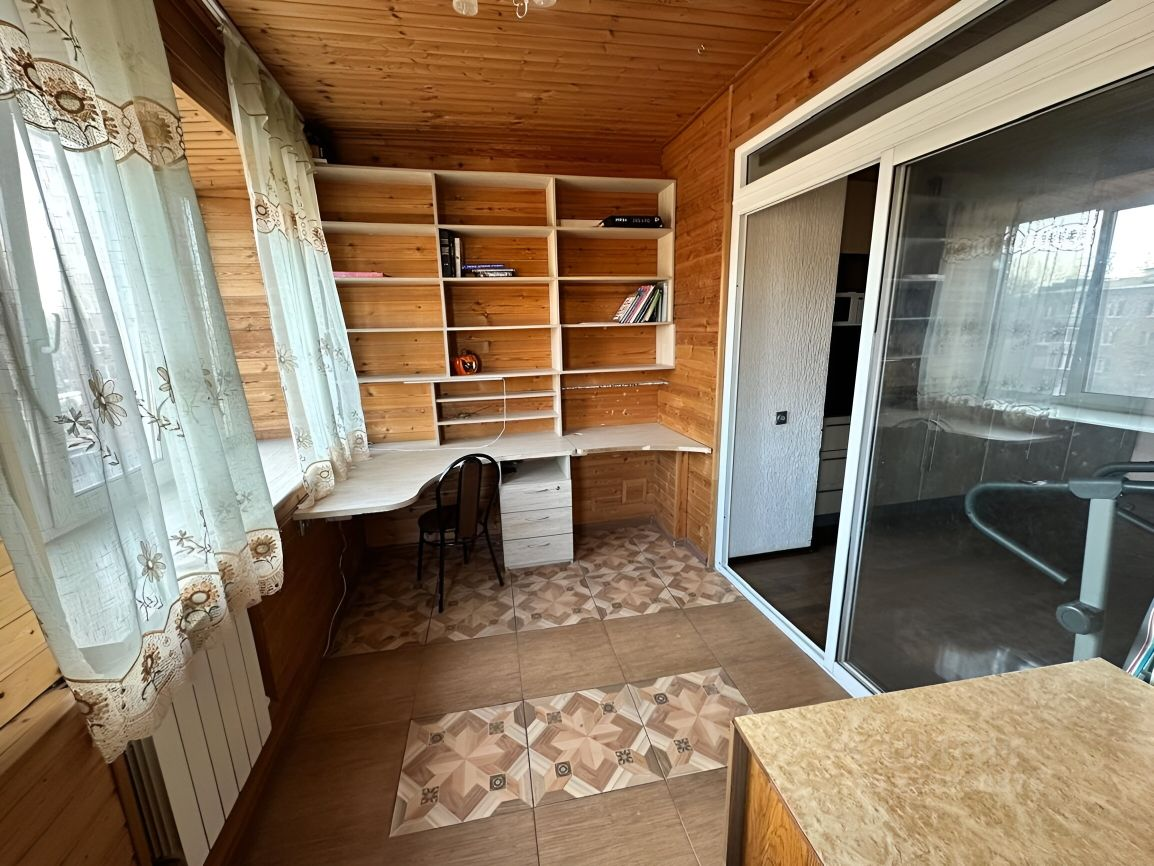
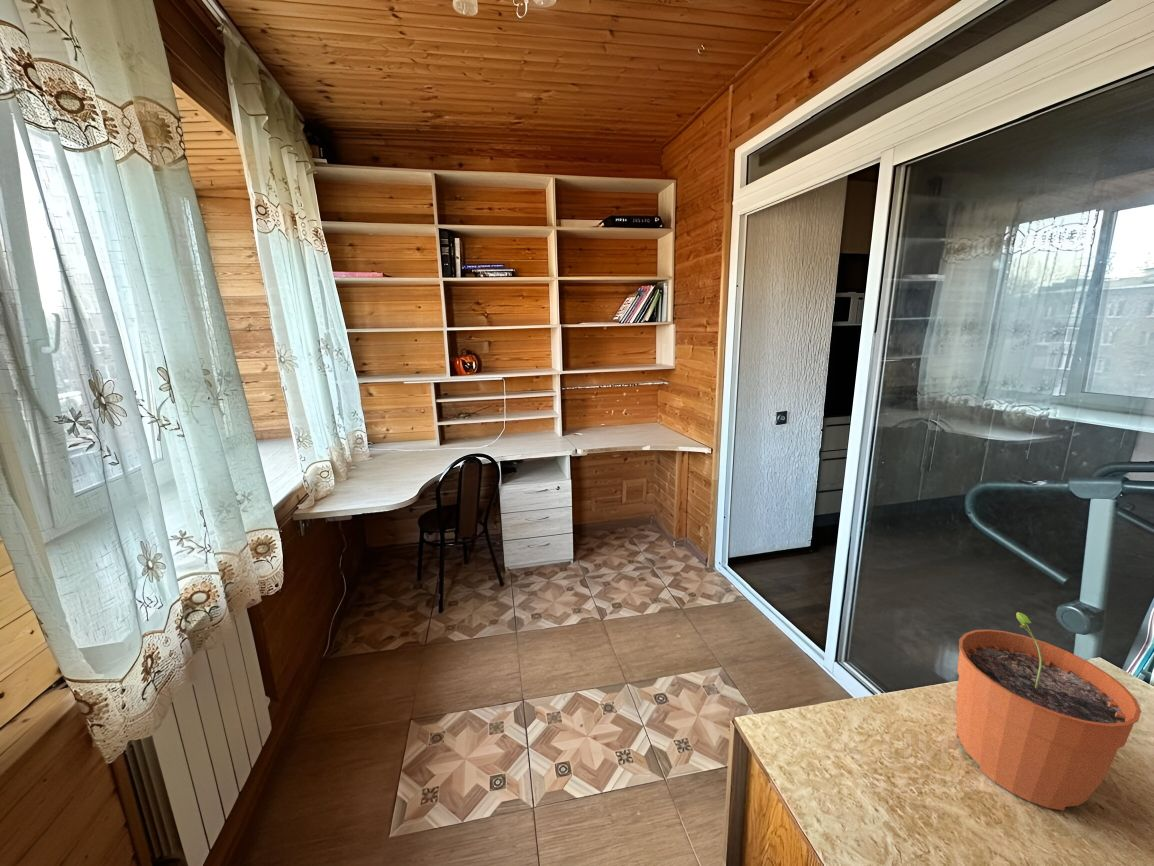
+ plant pot [955,611,1142,812]
